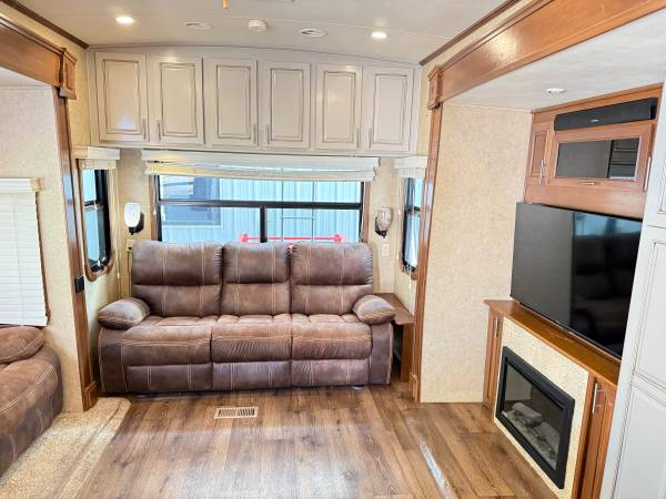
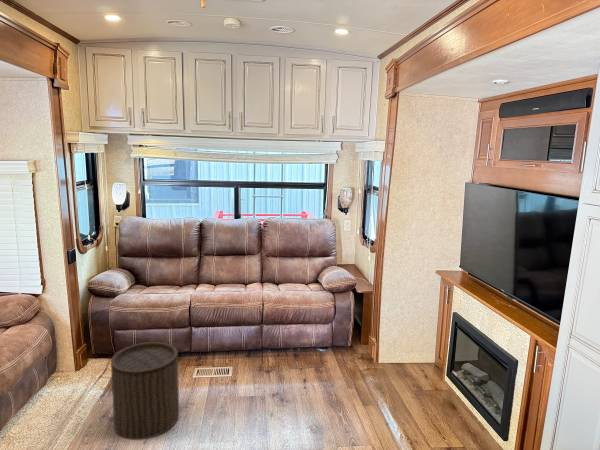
+ stool [110,341,180,441]
